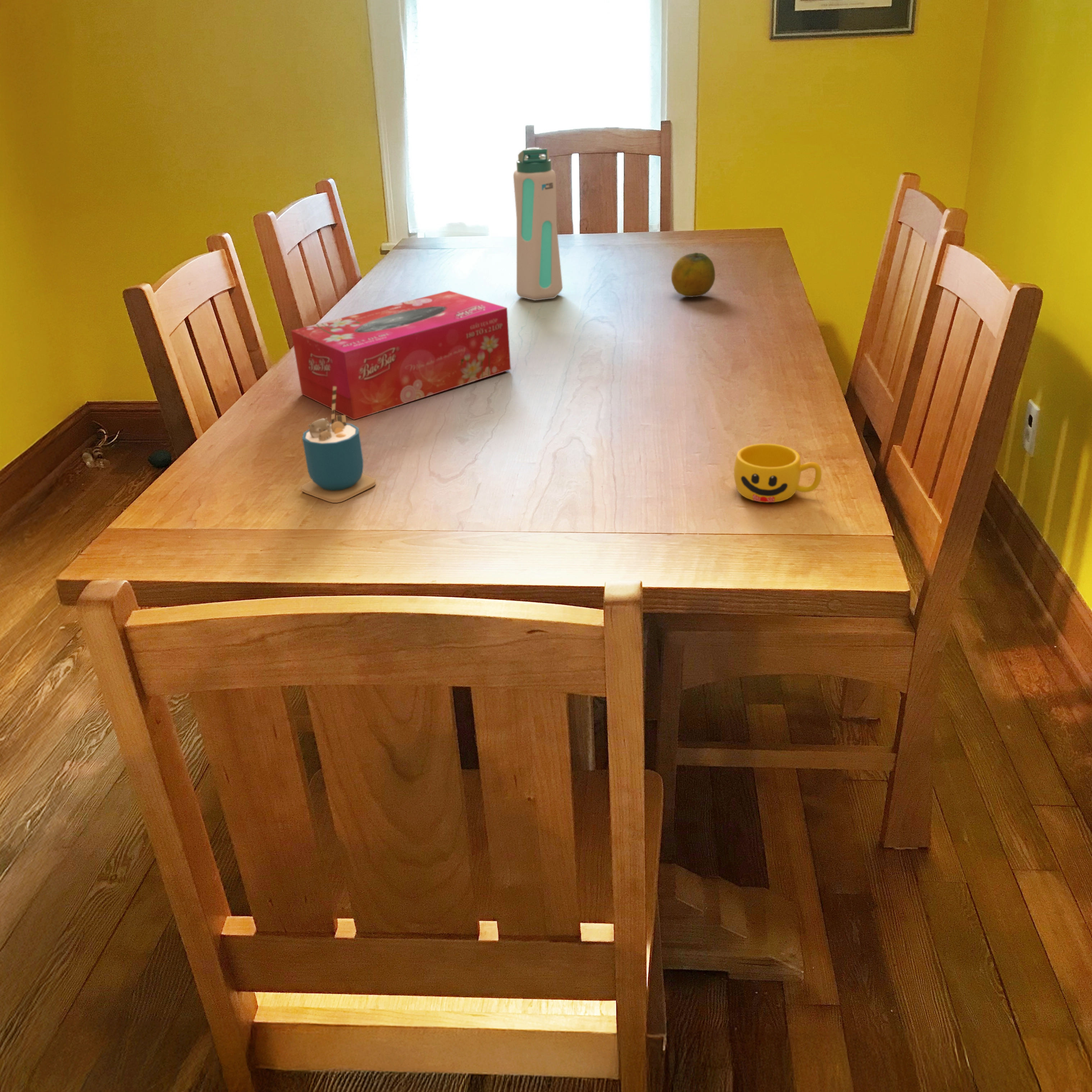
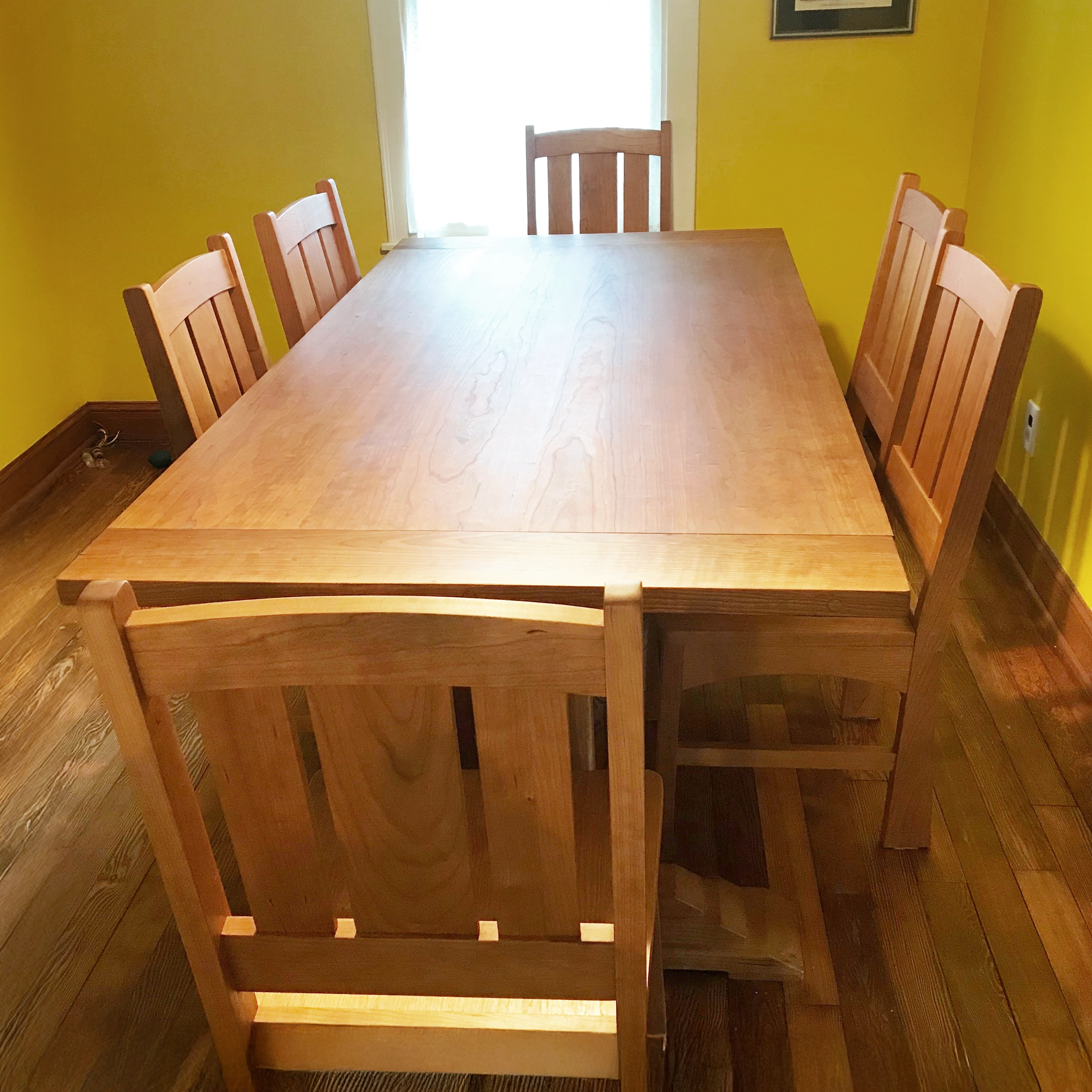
- fruit [671,252,715,297]
- tissue box [291,290,511,420]
- cup [301,386,376,503]
- water bottle [513,147,563,301]
- cup [733,443,822,503]
